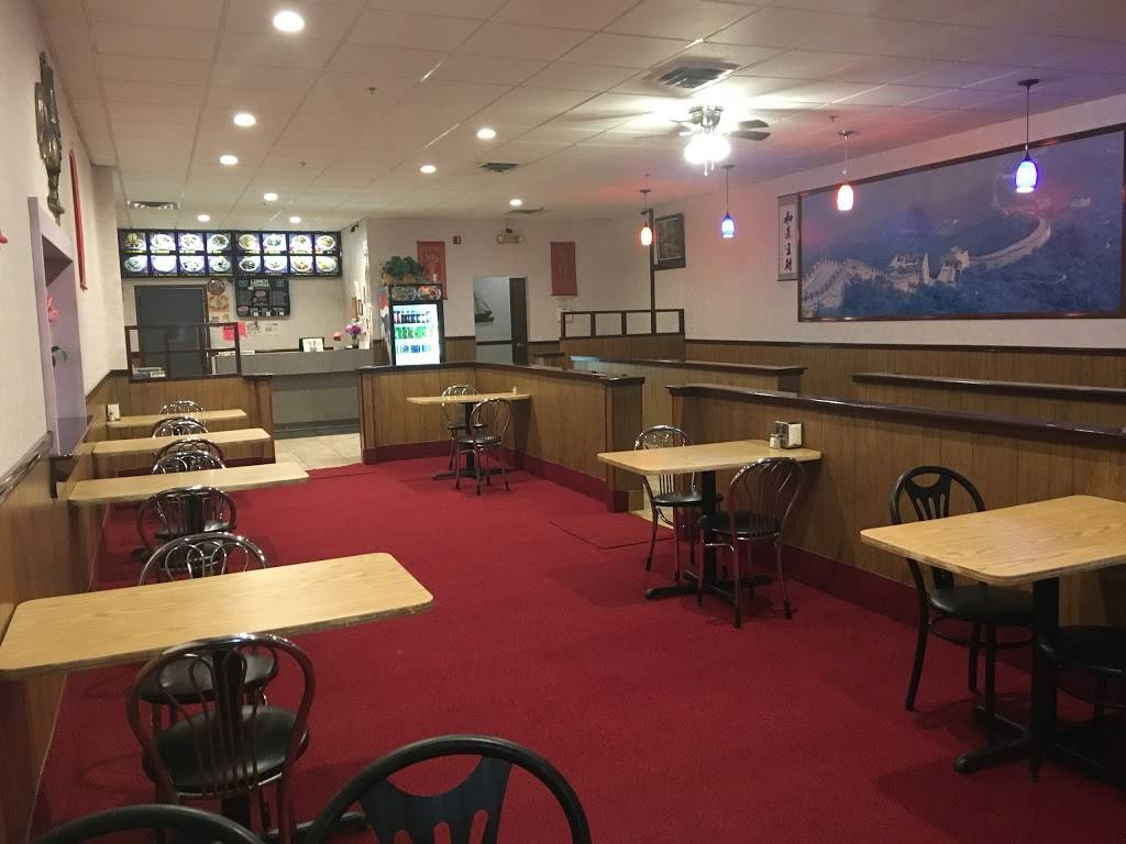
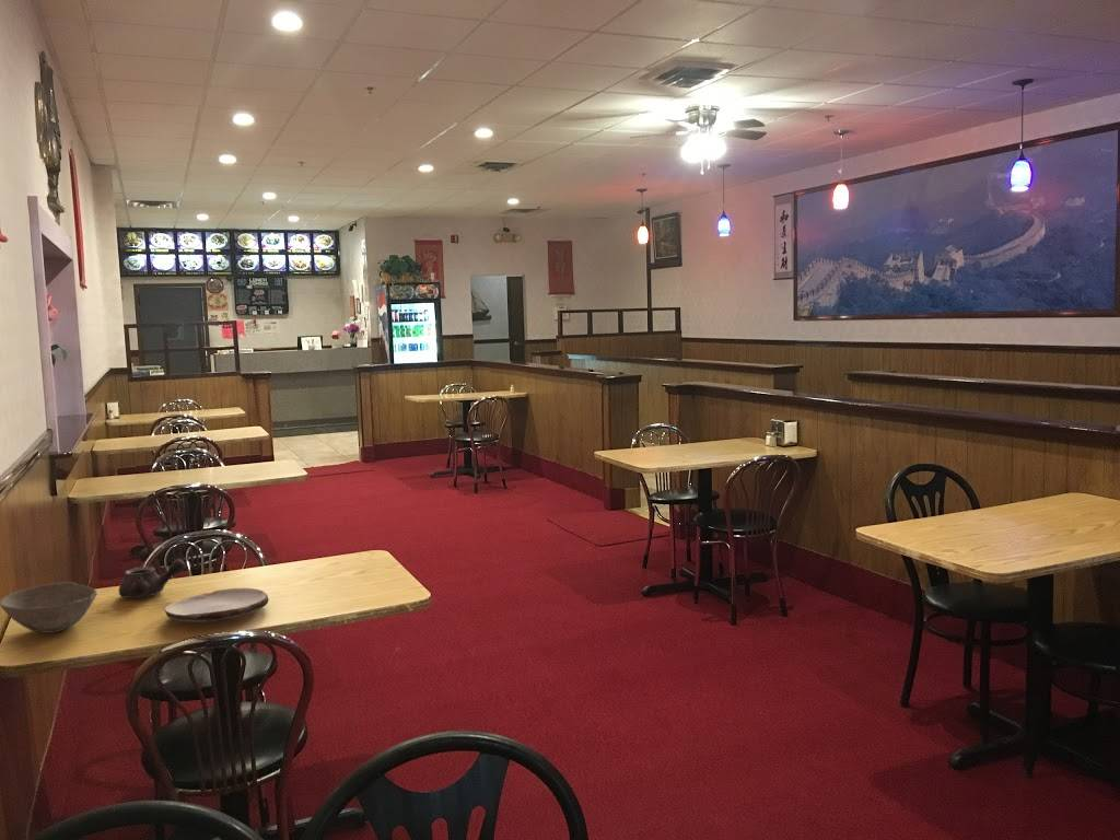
+ teapot [117,558,187,599]
+ bowl [0,581,98,634]
+ plate [163,587,270,623]
